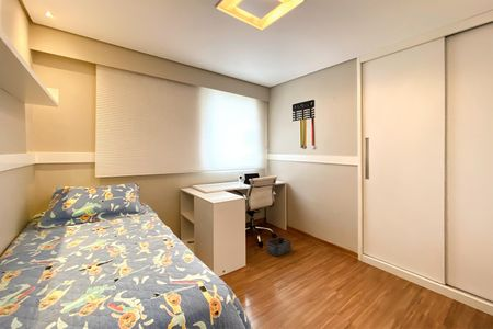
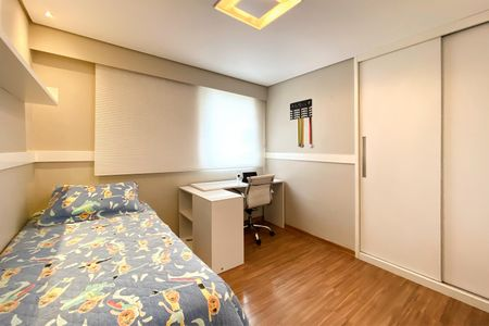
- storage bin [265,236,291,257]
